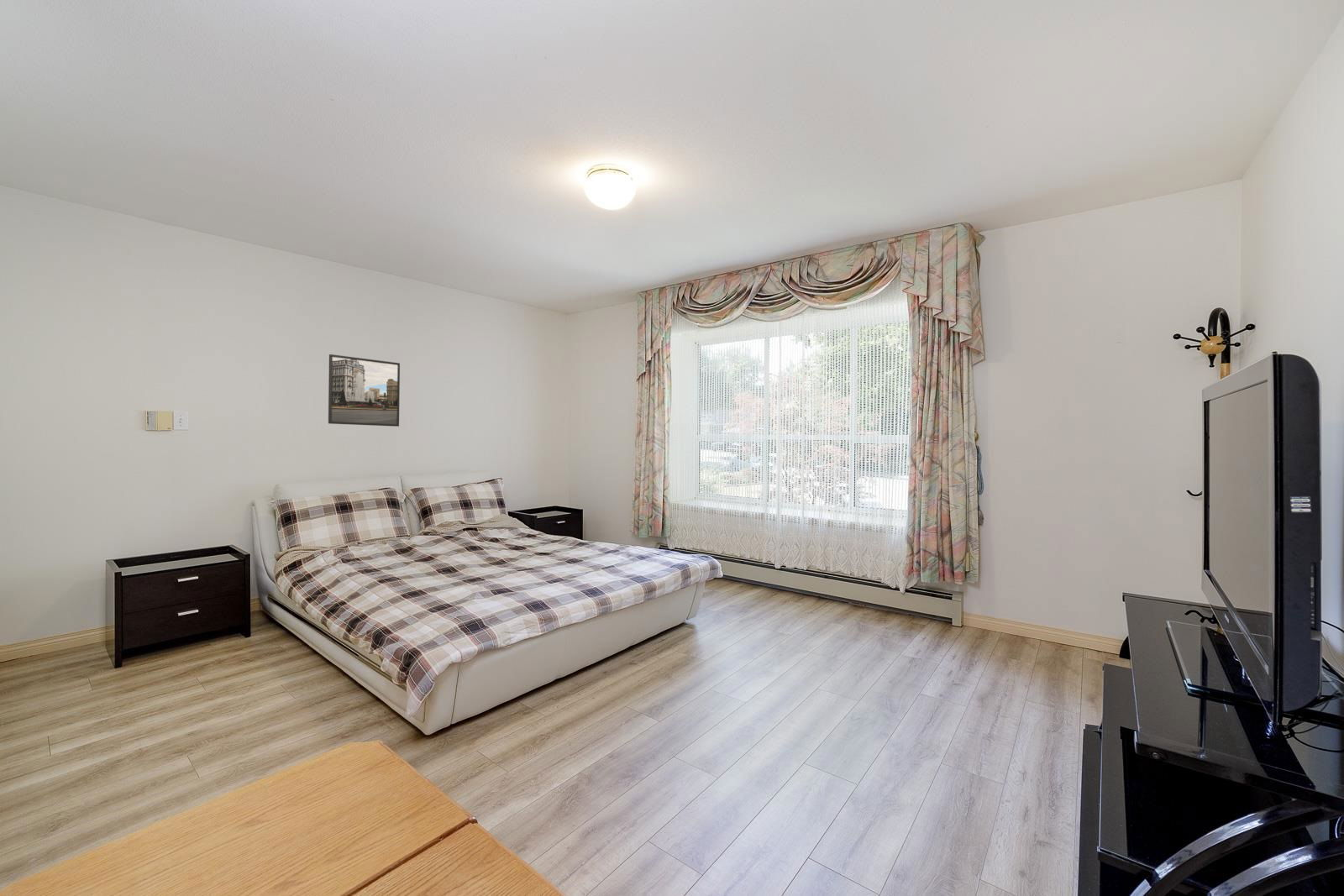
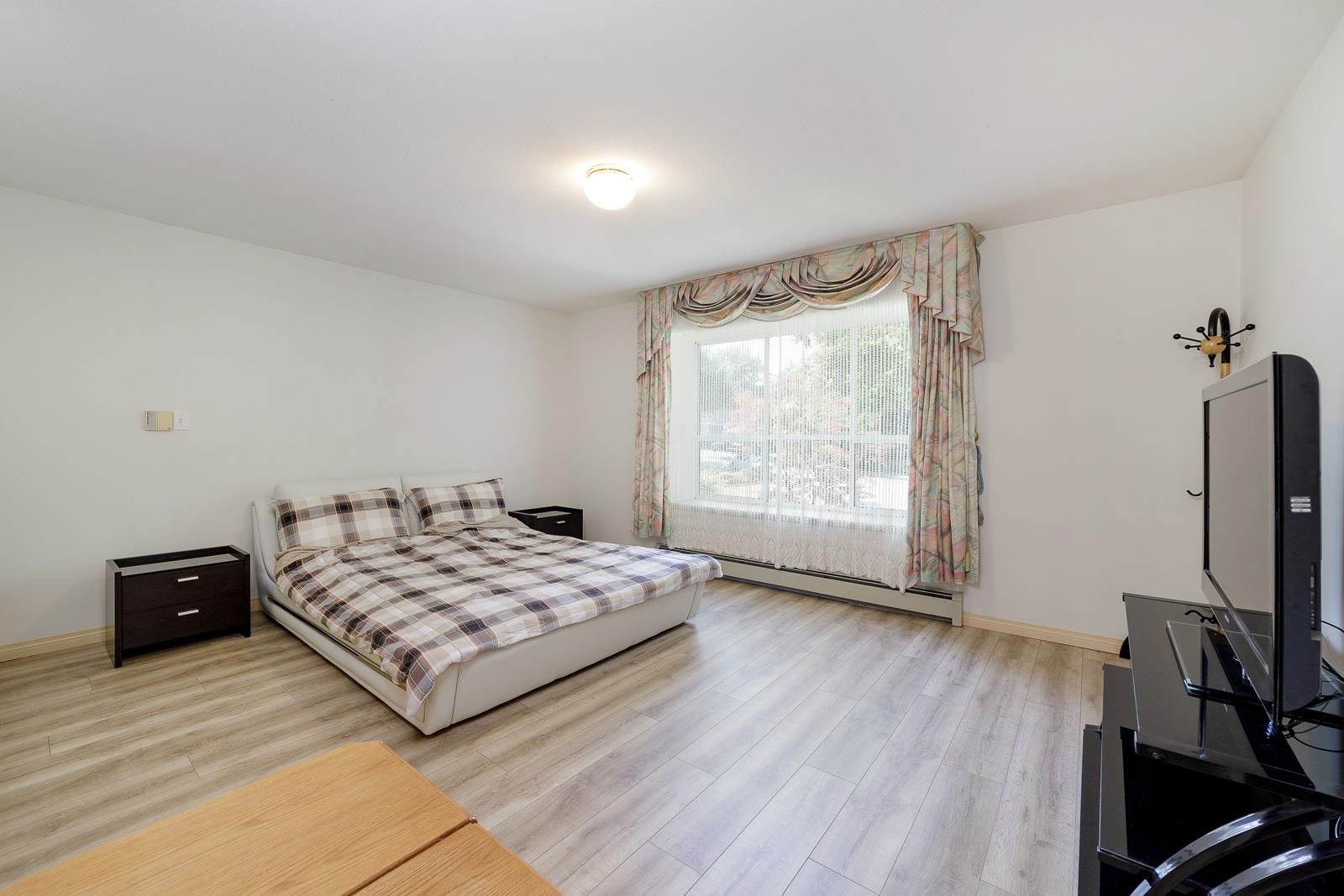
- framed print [328,354,401,427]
